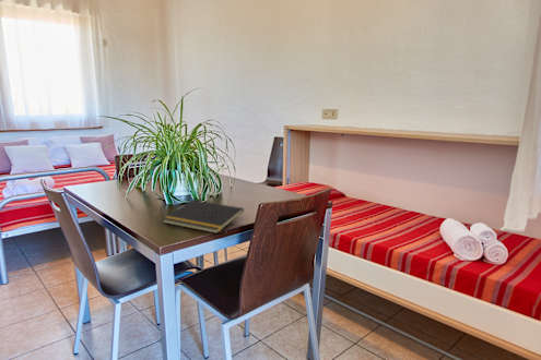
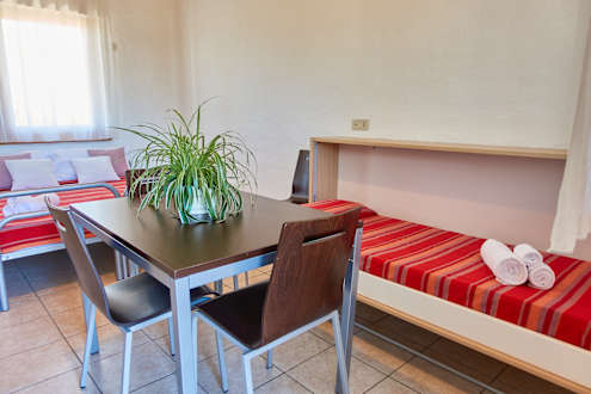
- notepad [162,199,245,235]
